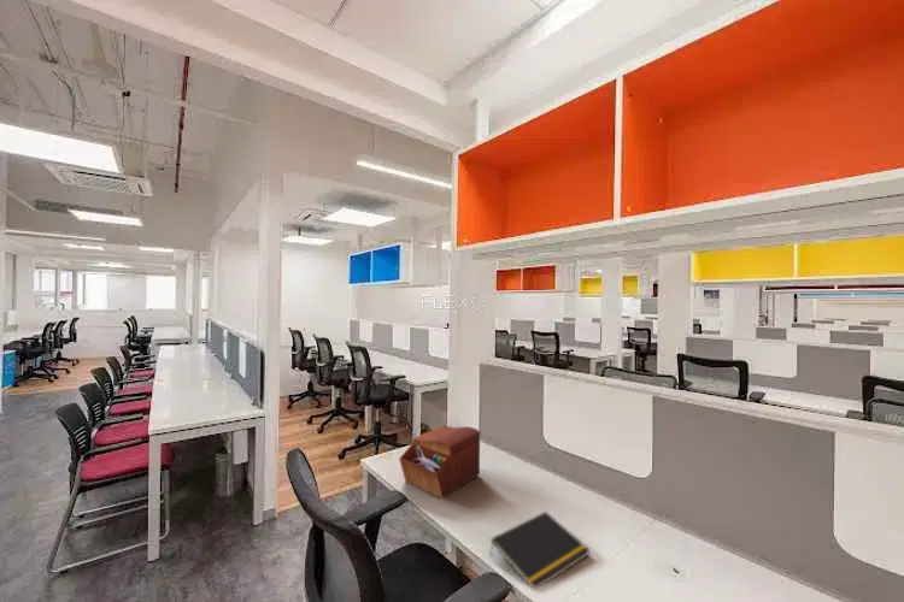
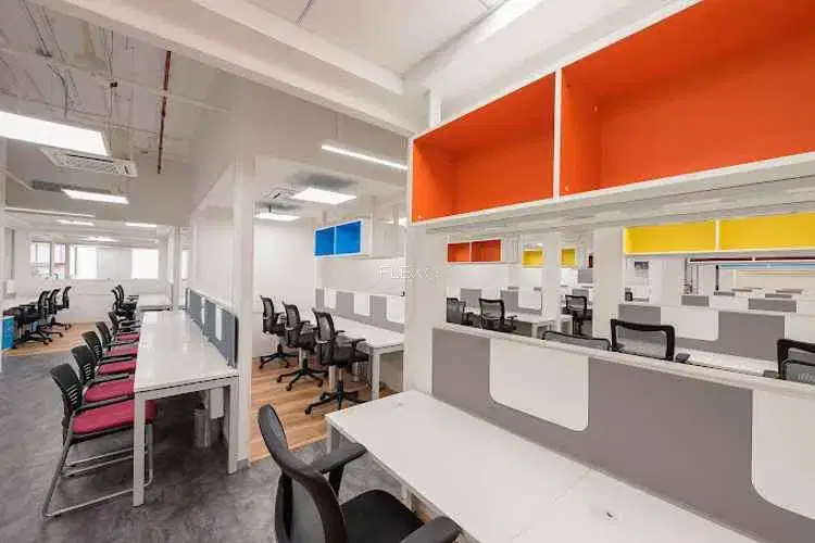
- notepad [488,510,592,590]
- sewing box [398,424,481,500]
